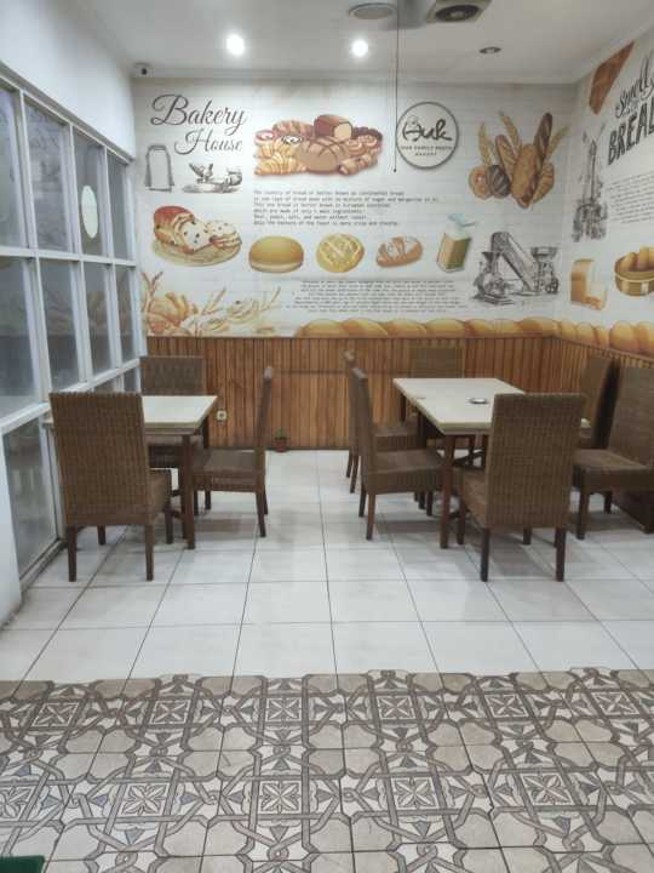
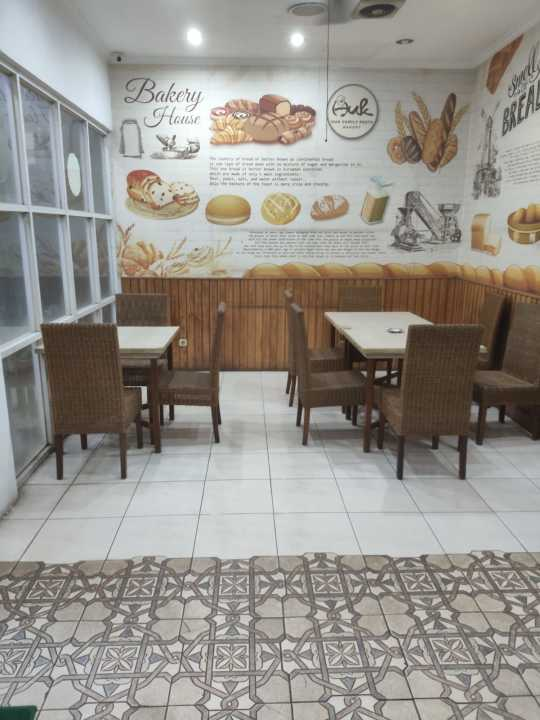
- potted plant [271,428,293,453]
